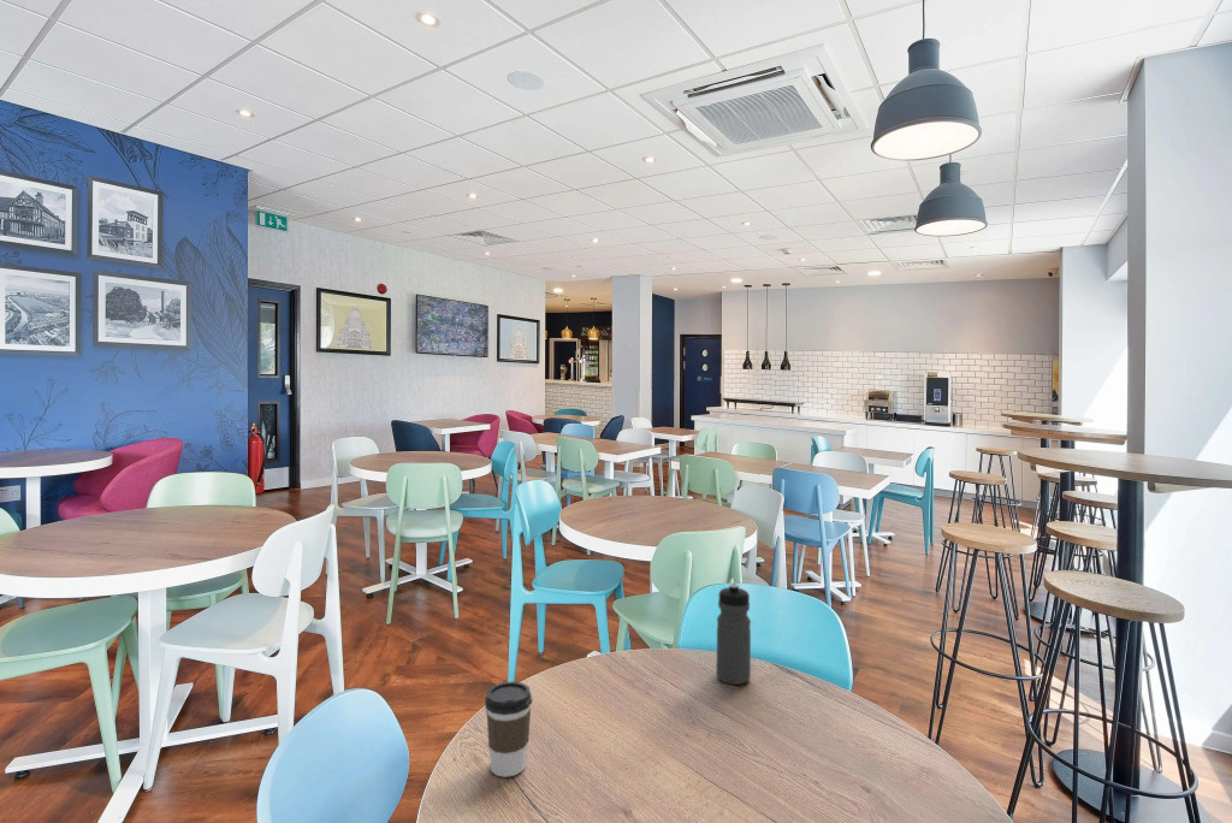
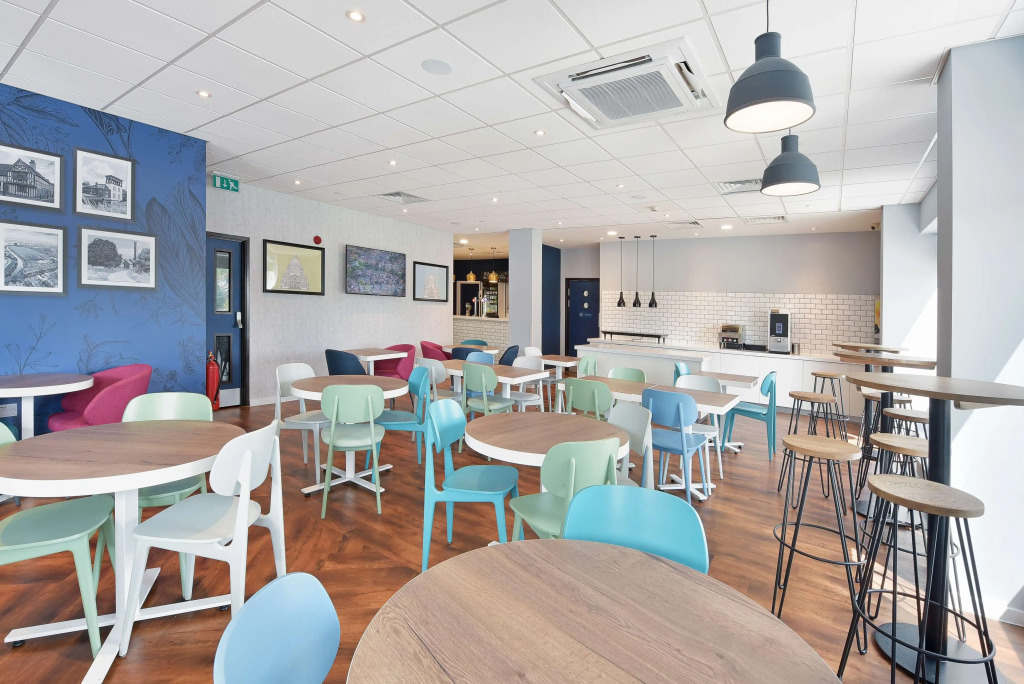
- water bottle [716,582,752,686]
- coffee cup [484,680,533,778]
